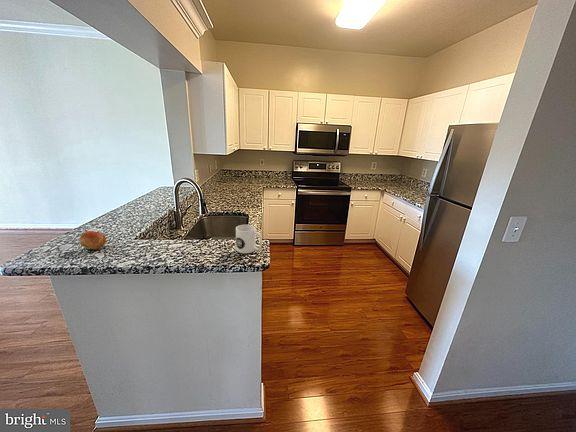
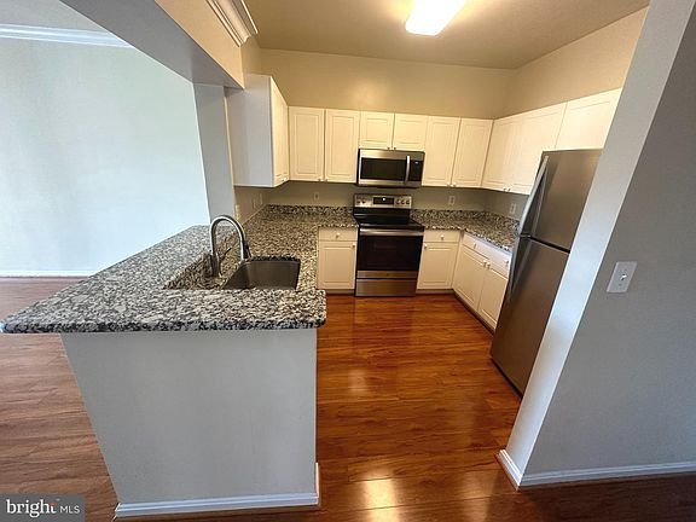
- apple [78,230,107,250]
- mug [235,224,263,254]
